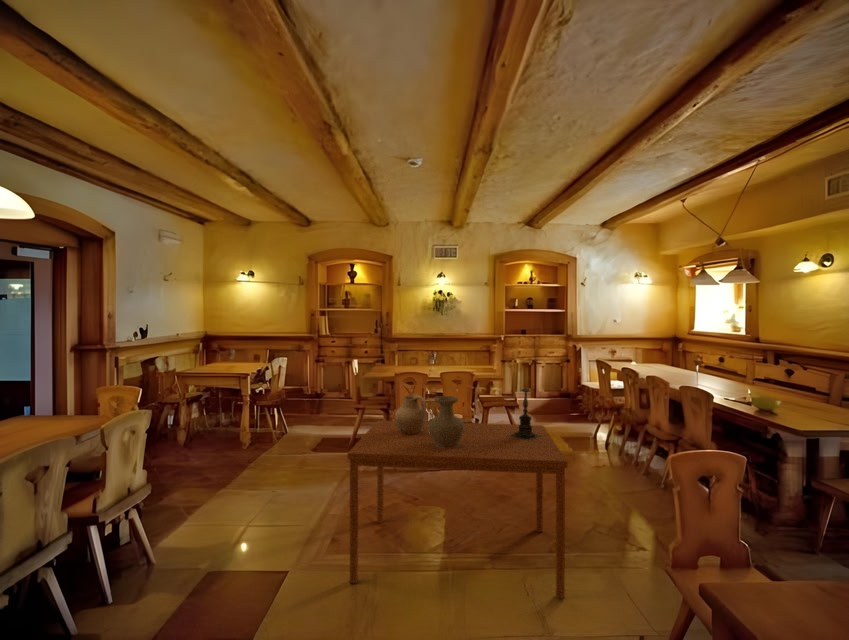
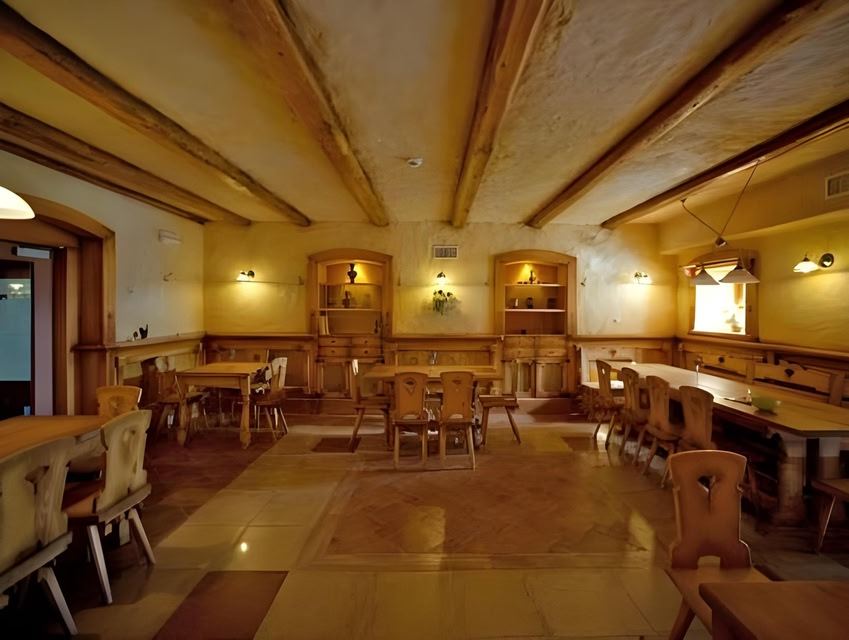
- candle holder [507,386,543,441]
- ceramic pitcher [394,393,428,434]
- dining table [346,419,569,600]
- vase [428,395,465,449]
